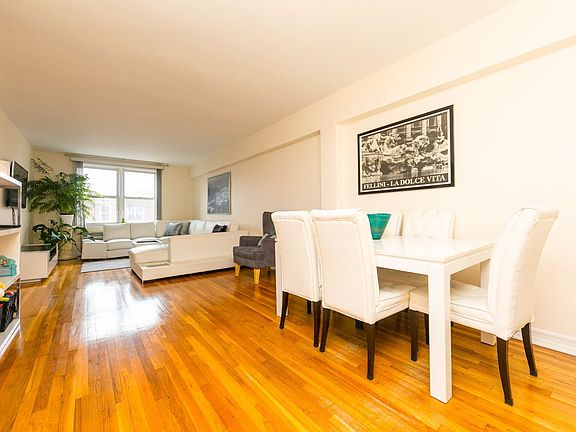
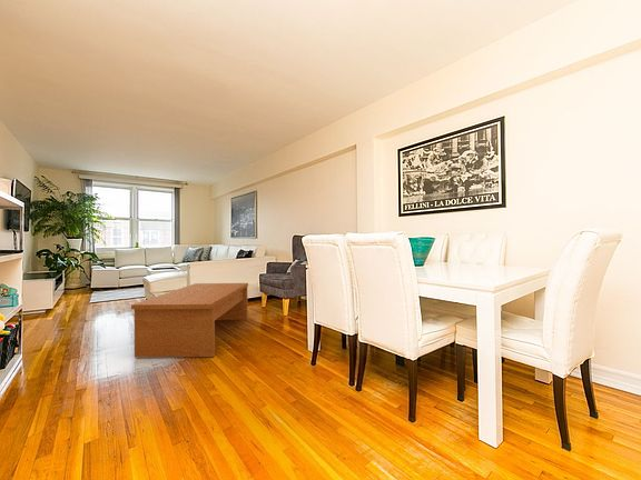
+ coffee table [130,282,249,359]
